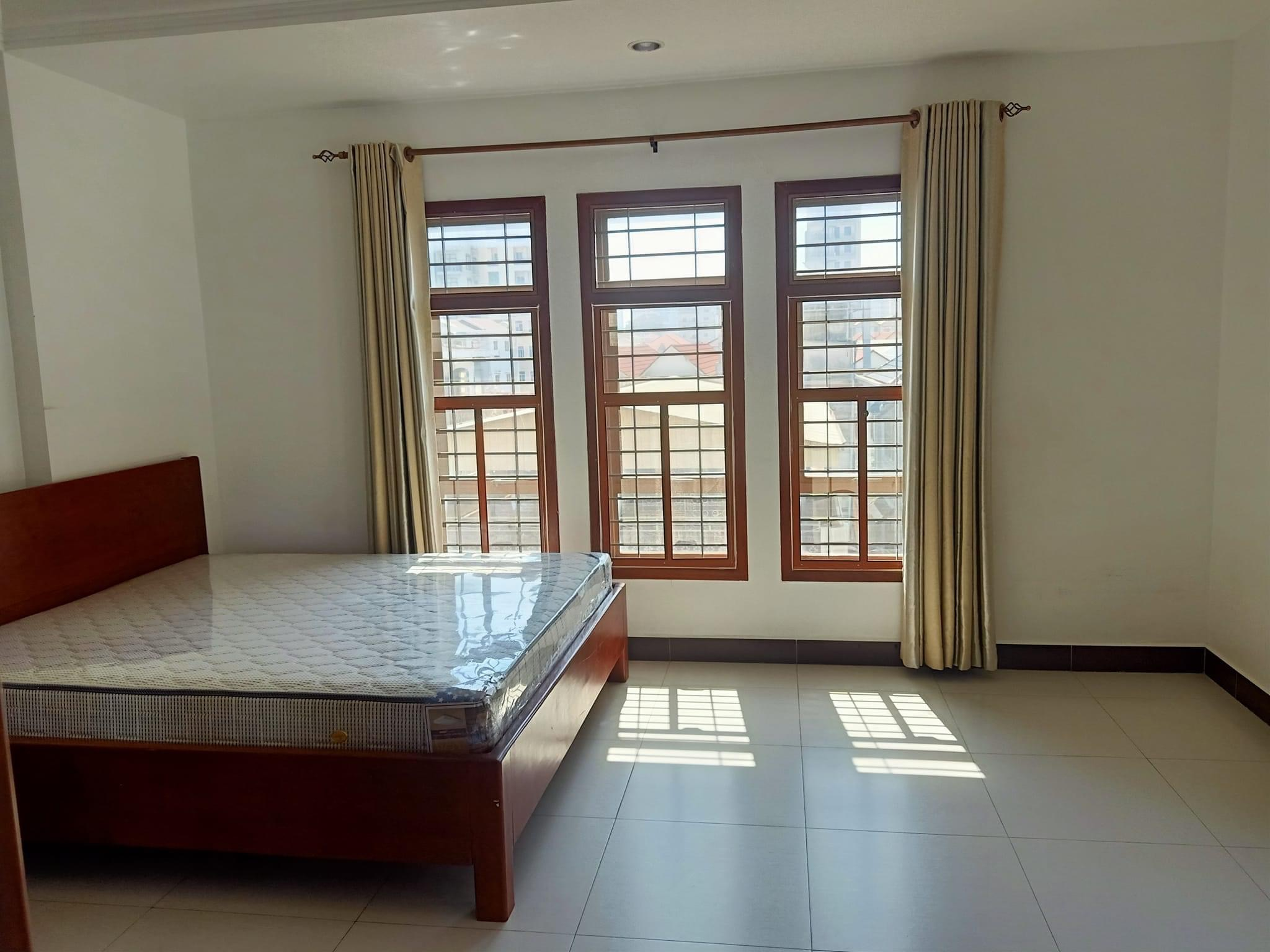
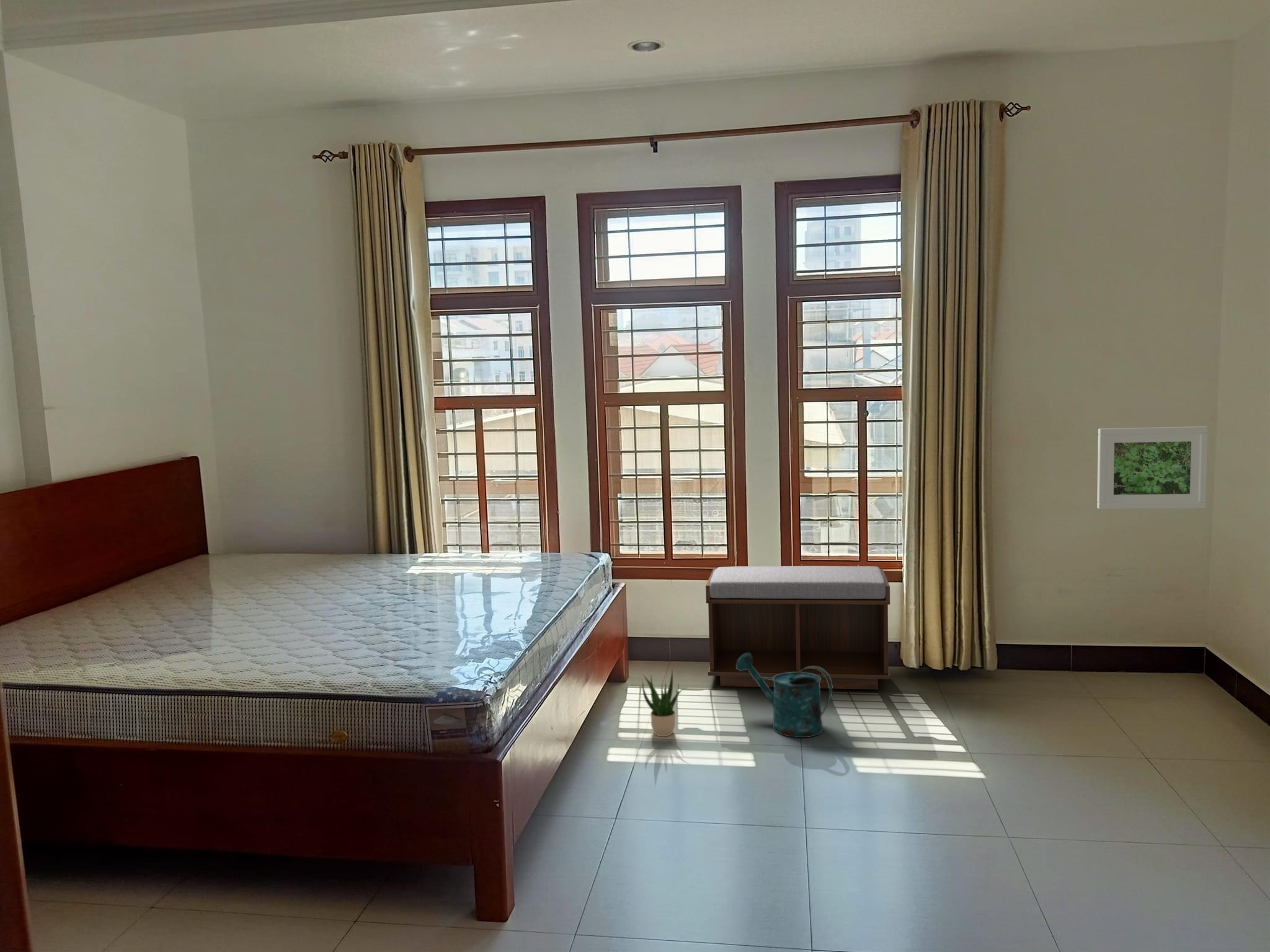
+ potted plant [642,668,685,738]
+ watering can [736,653,833,738]
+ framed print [1096,426,1208,509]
+ bench [705,565,891,690]
